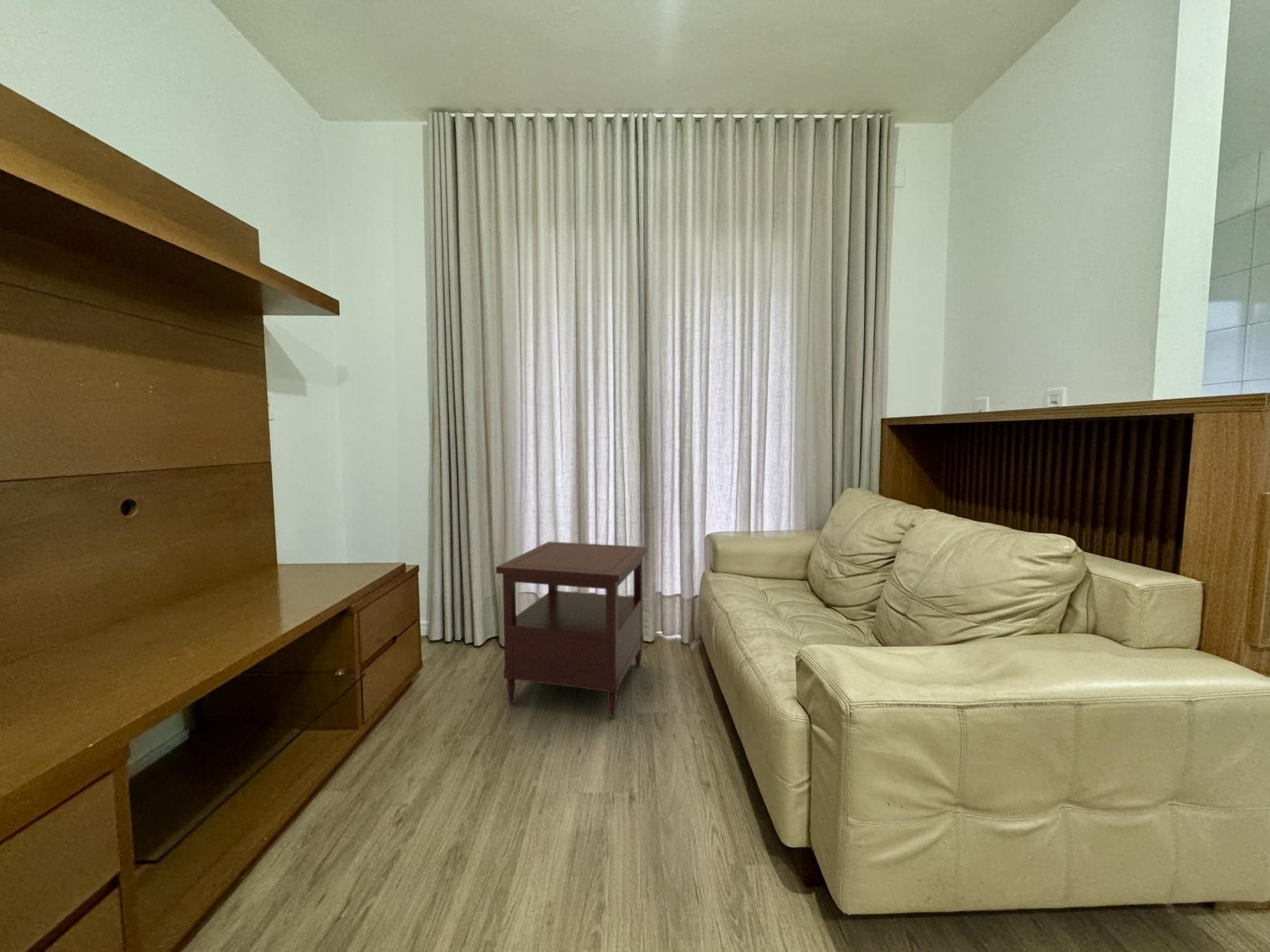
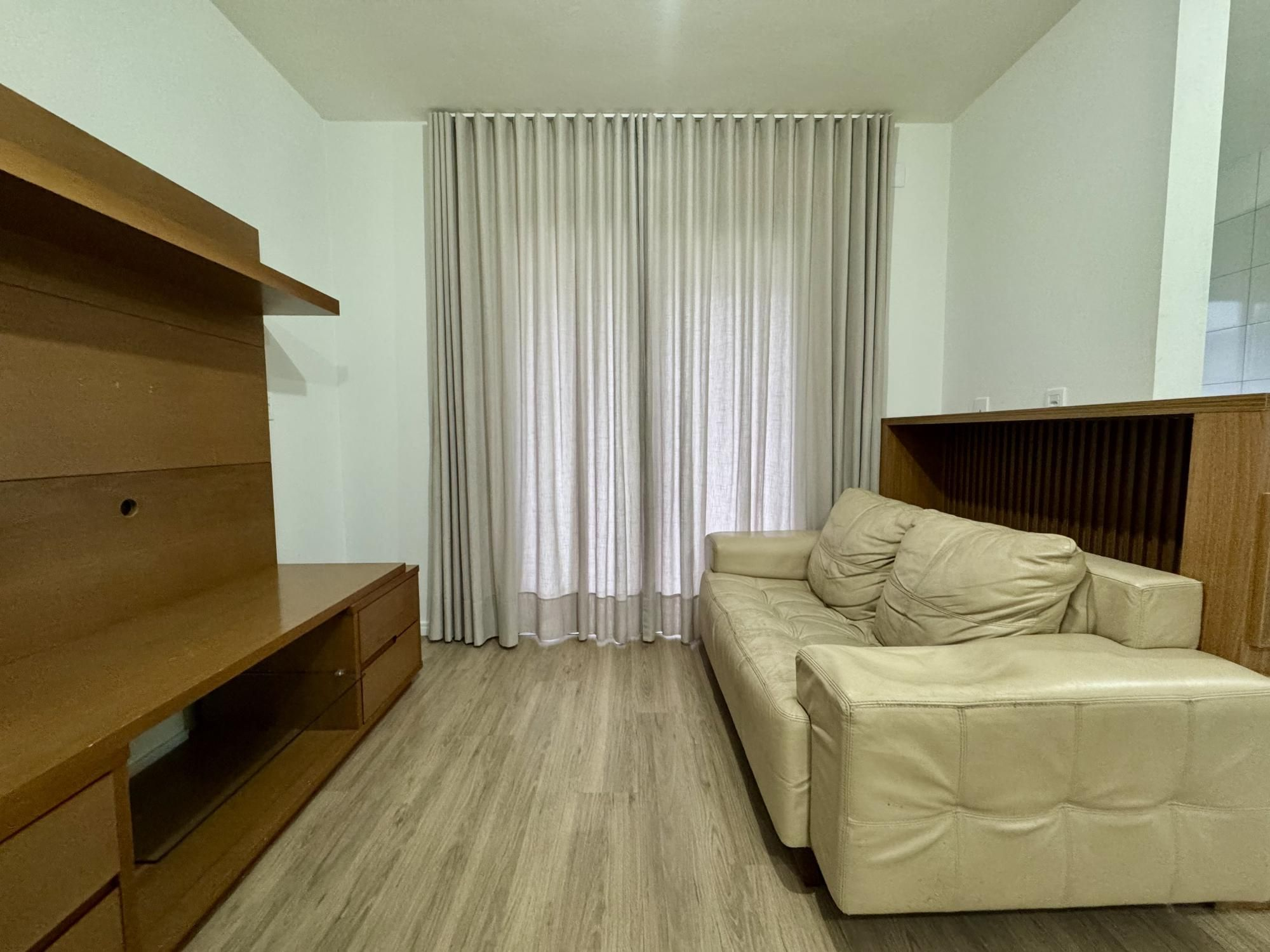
- side table [495,541,648,718]
